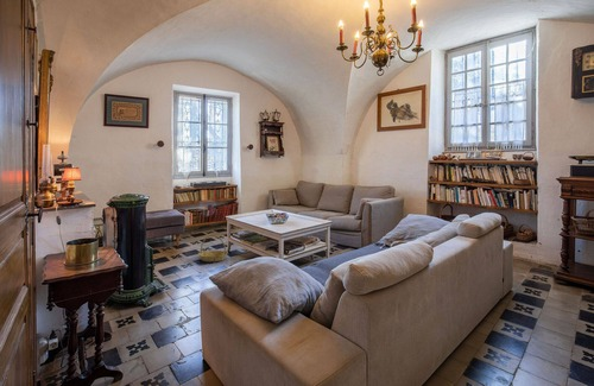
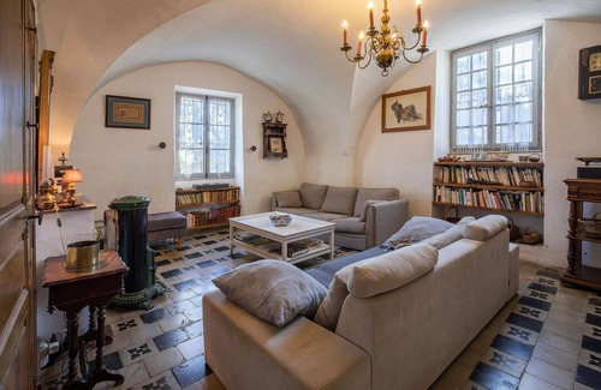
- basket [197,234,229,262]
